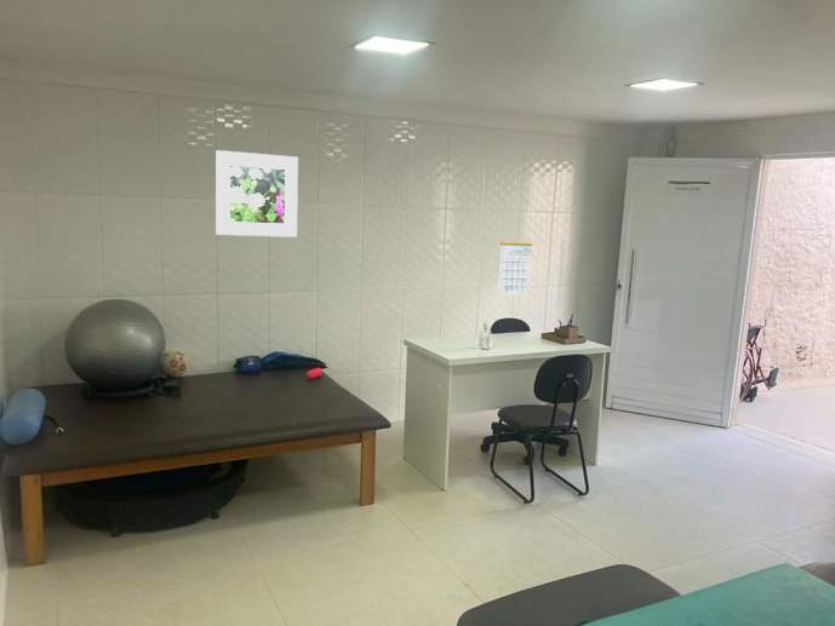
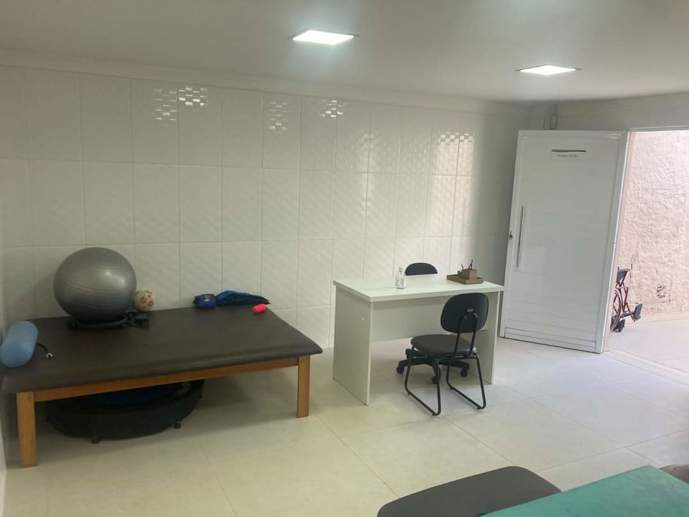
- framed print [215,149,299,239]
- calendar [497,232,533,295]
